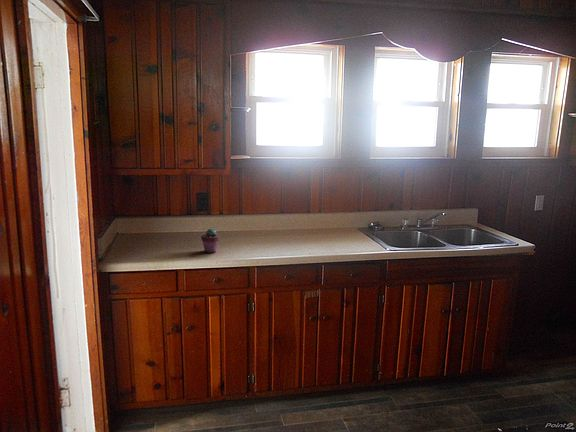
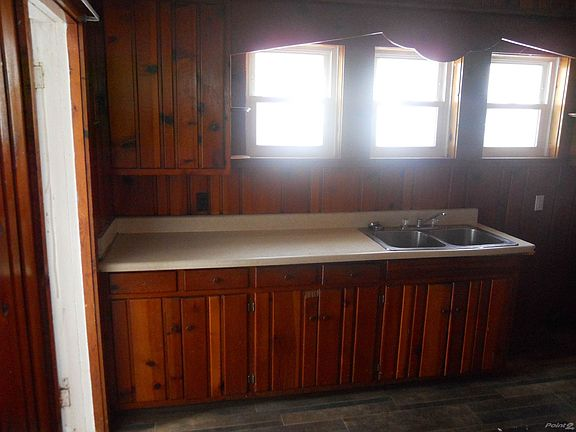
- potted succulent [200,228,220,254]
